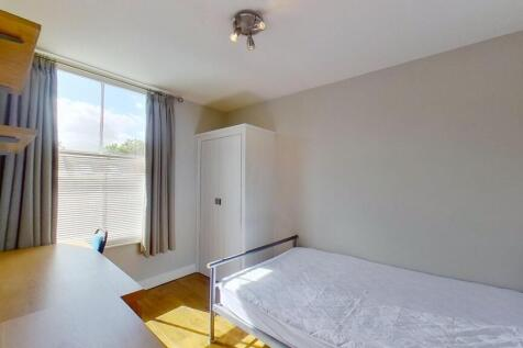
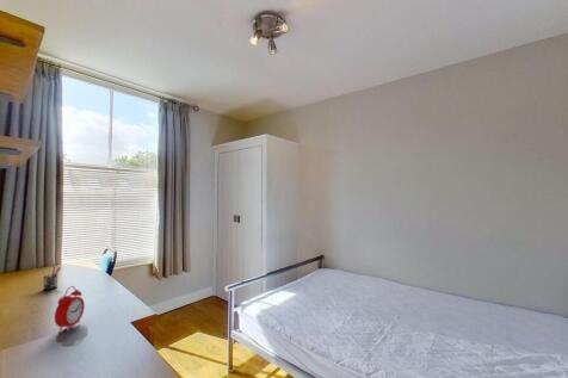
+ pen holder [41,264,62,291]
+ alarm clock [54,285,86,331]
